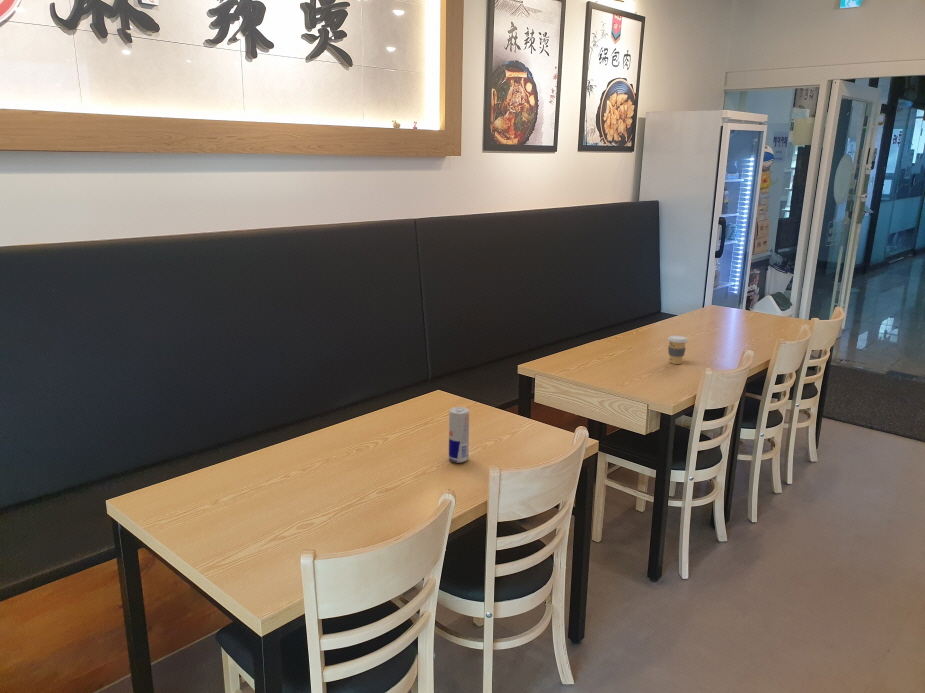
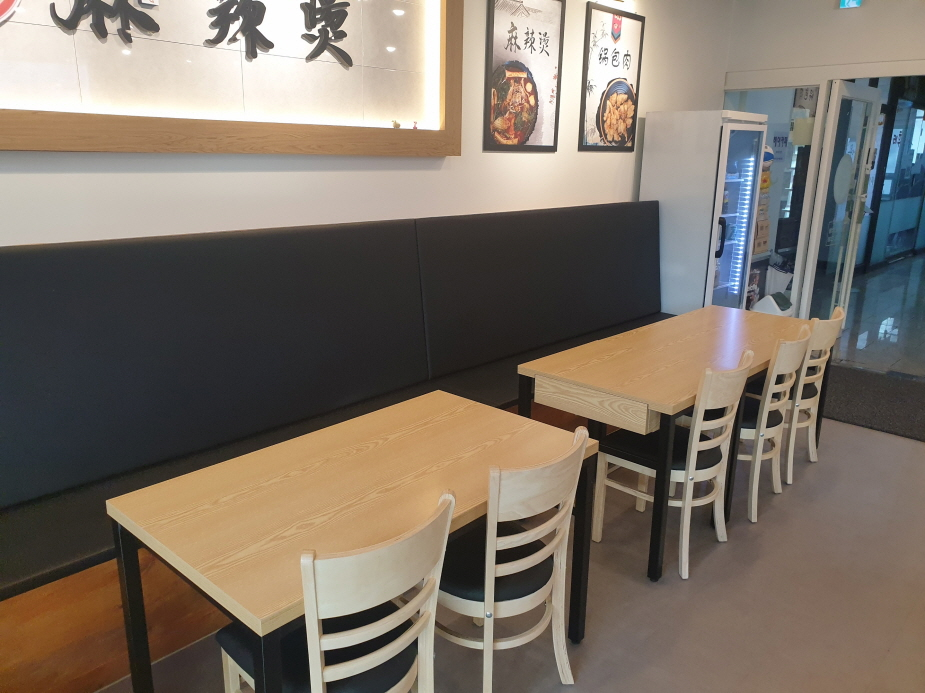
- beverage can [448,406,470,464]
- coffee cup [667,334,689,365]
